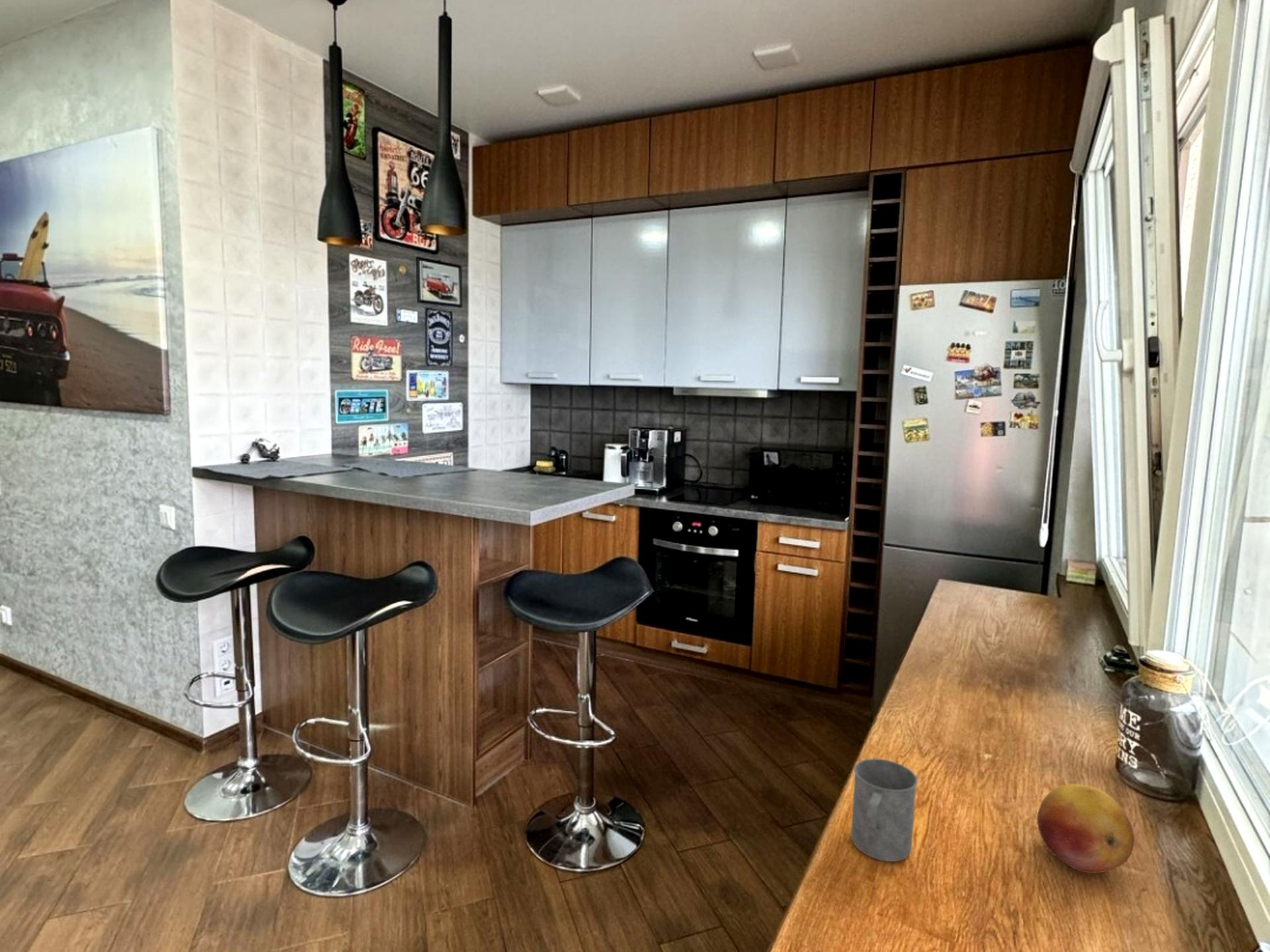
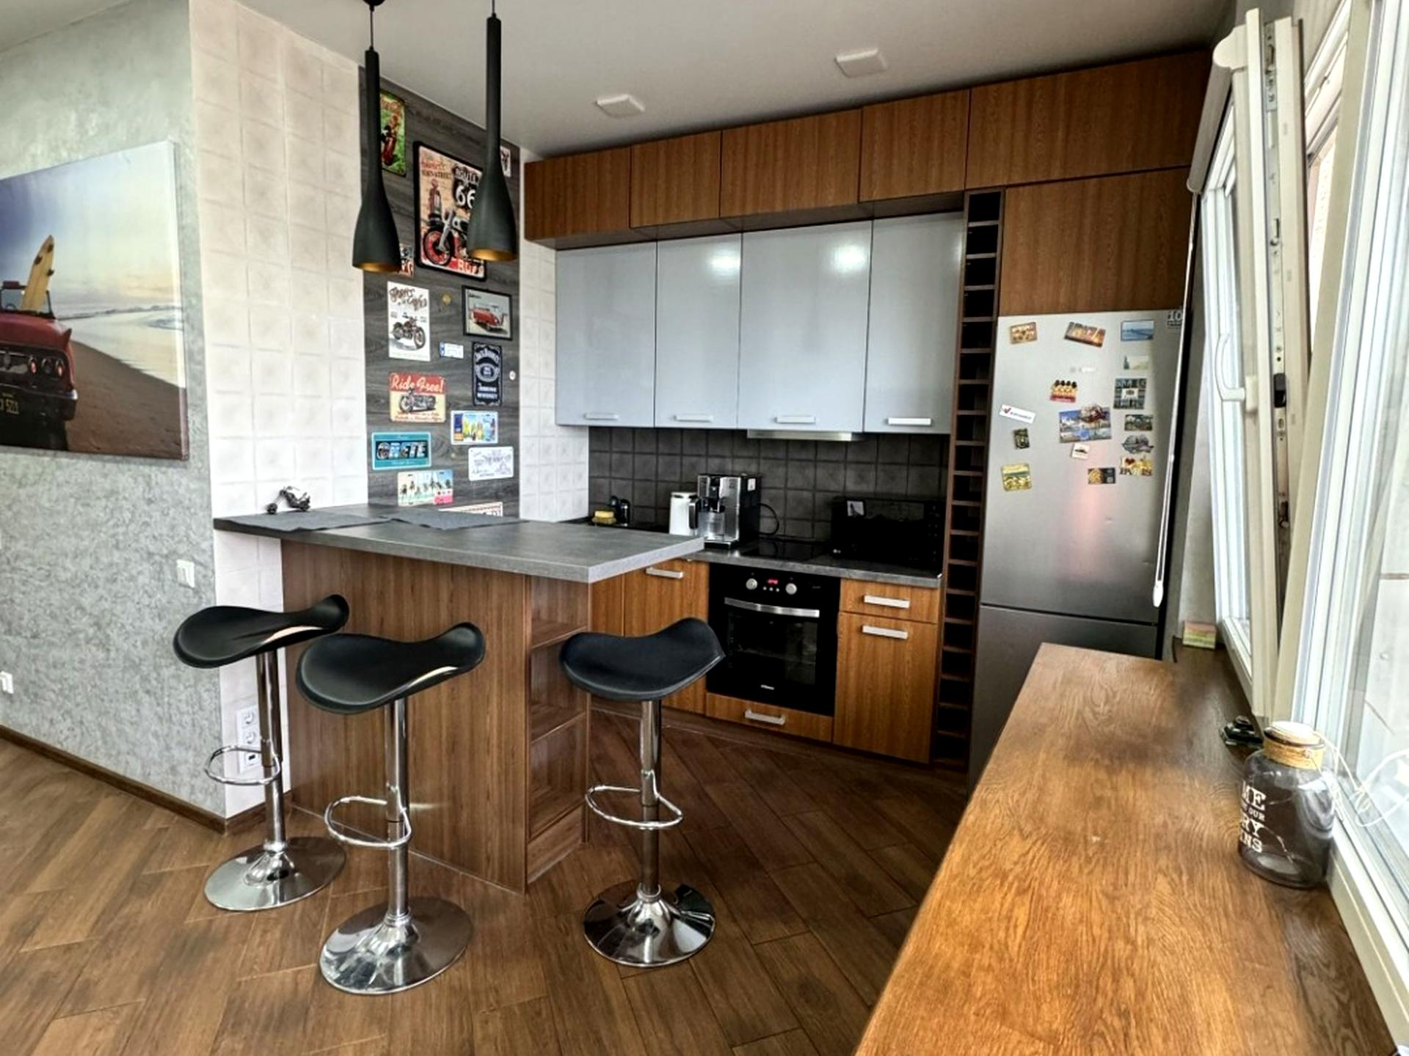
- mug [851,758,919,862]
- fruit [1037,783,1135,874]
